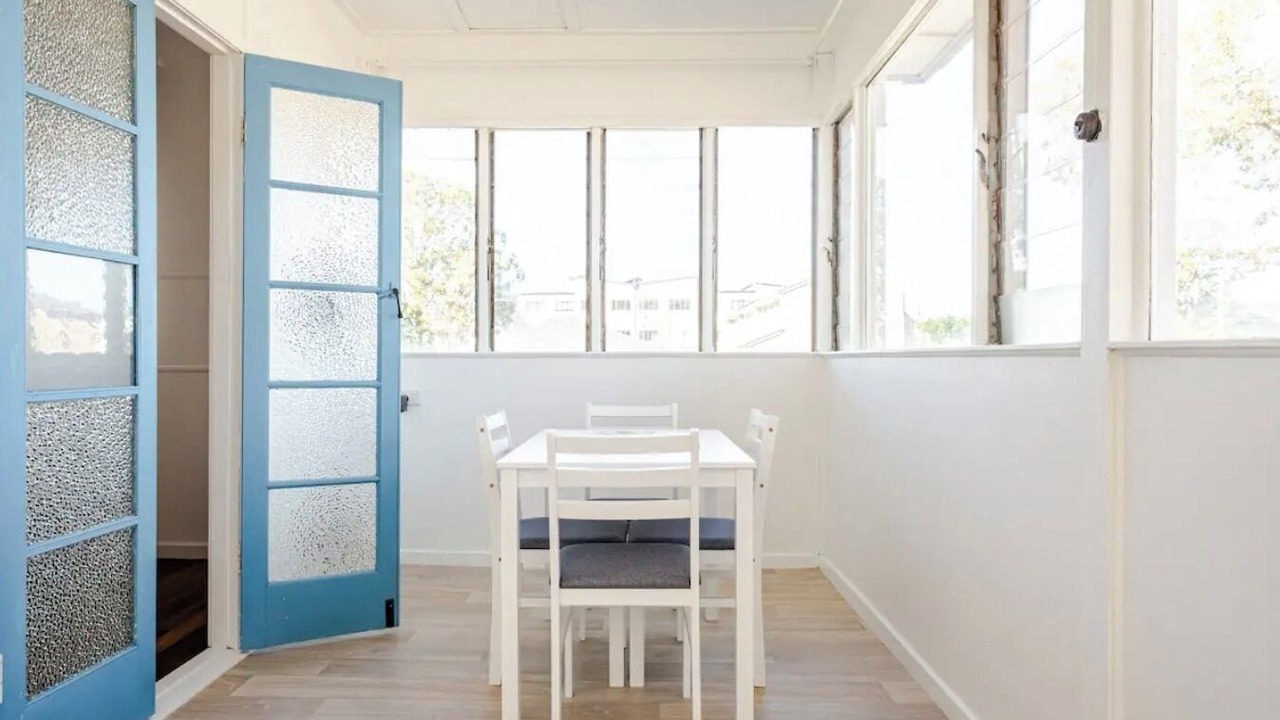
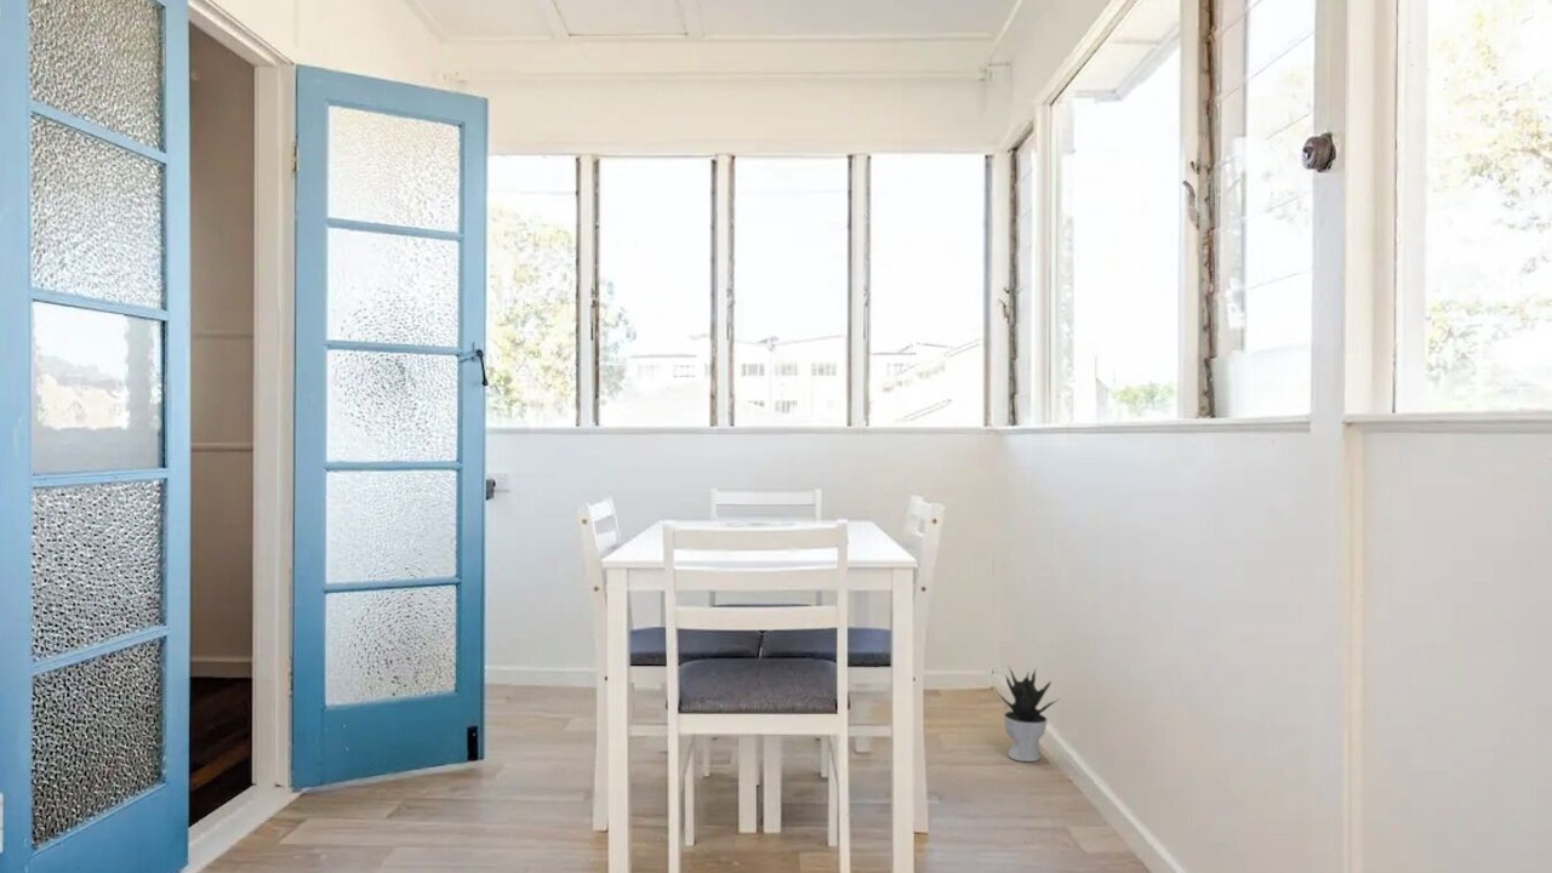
+ potted plant [993,664,1061,763]
